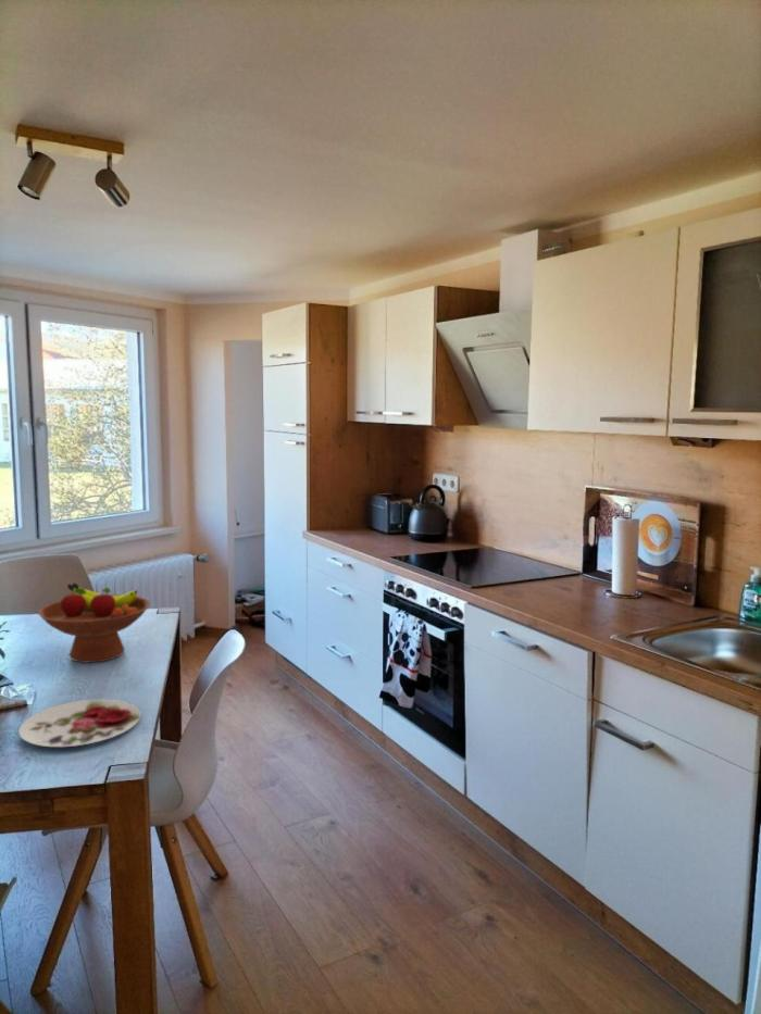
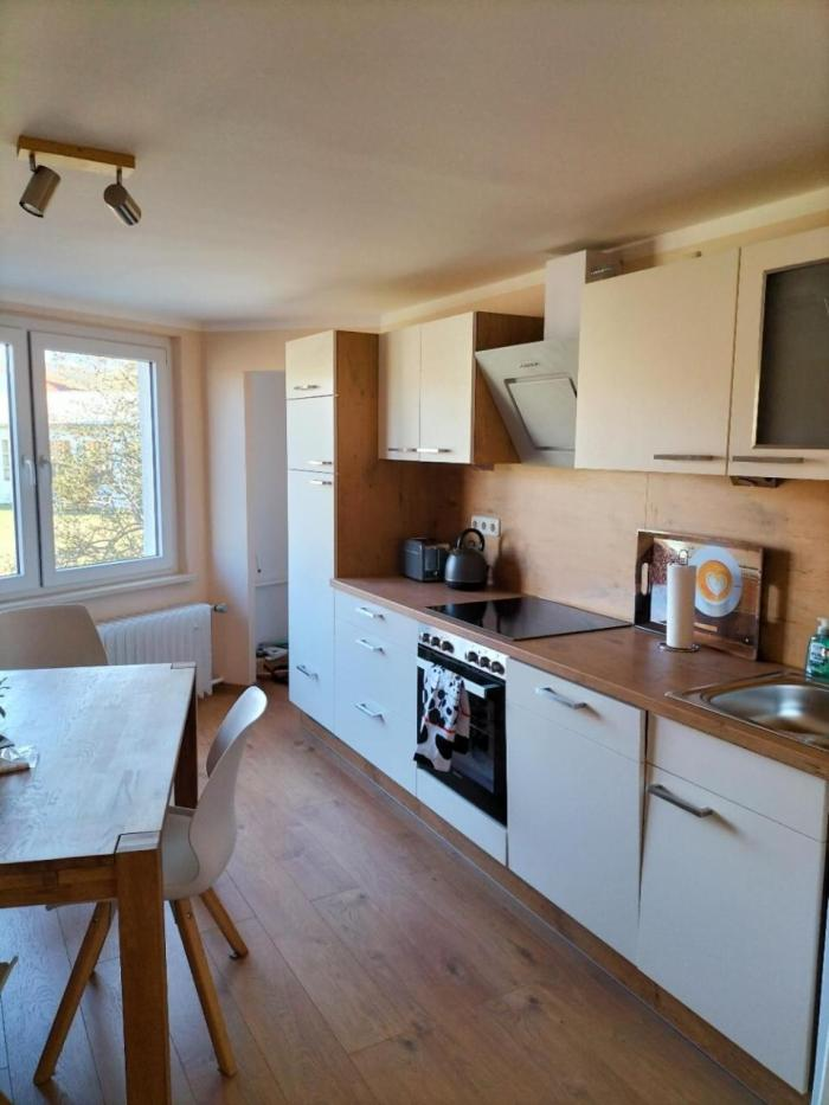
- fruit bowl [37,581,151,664]
- plate [17,698,142,748]
